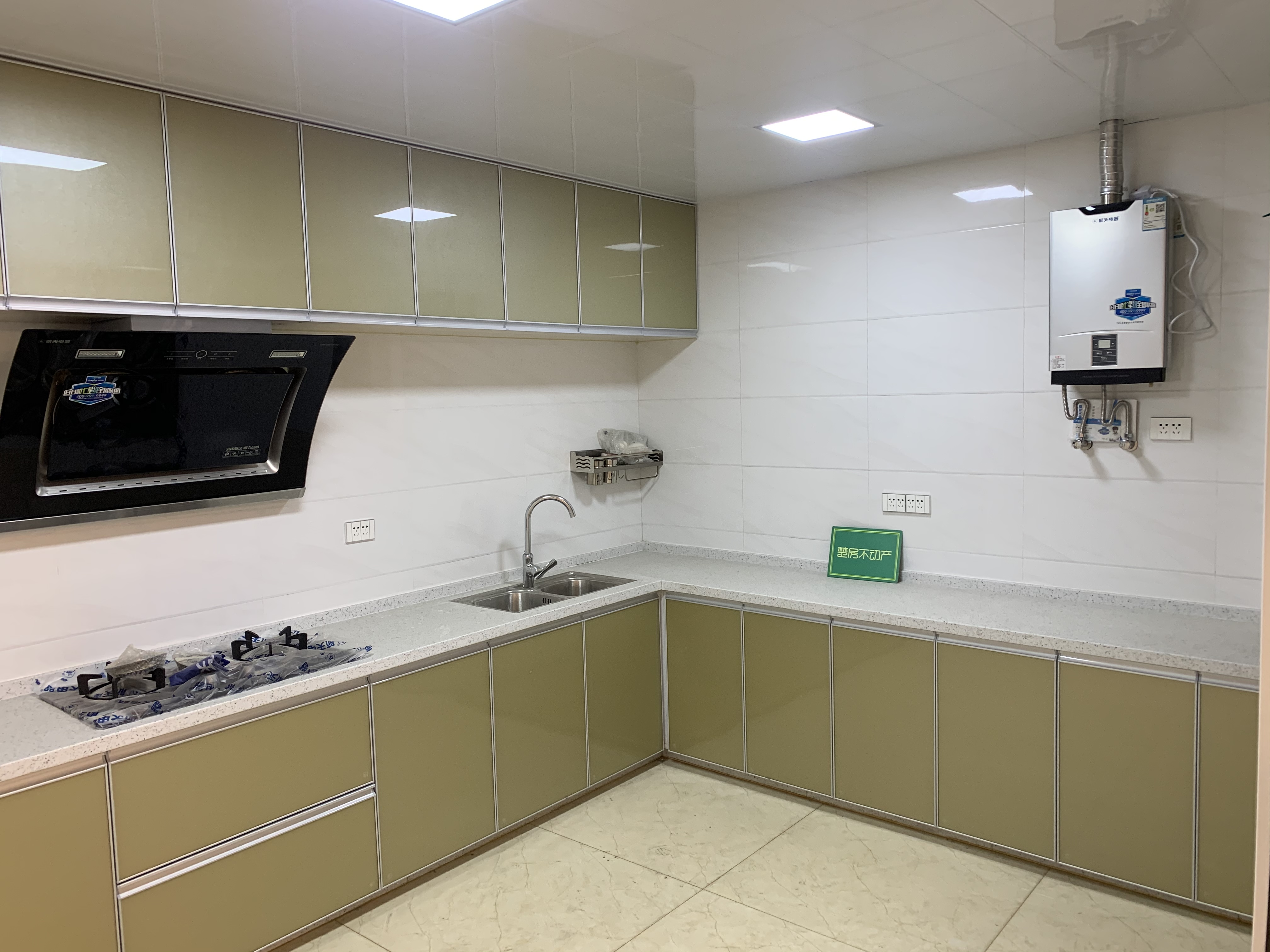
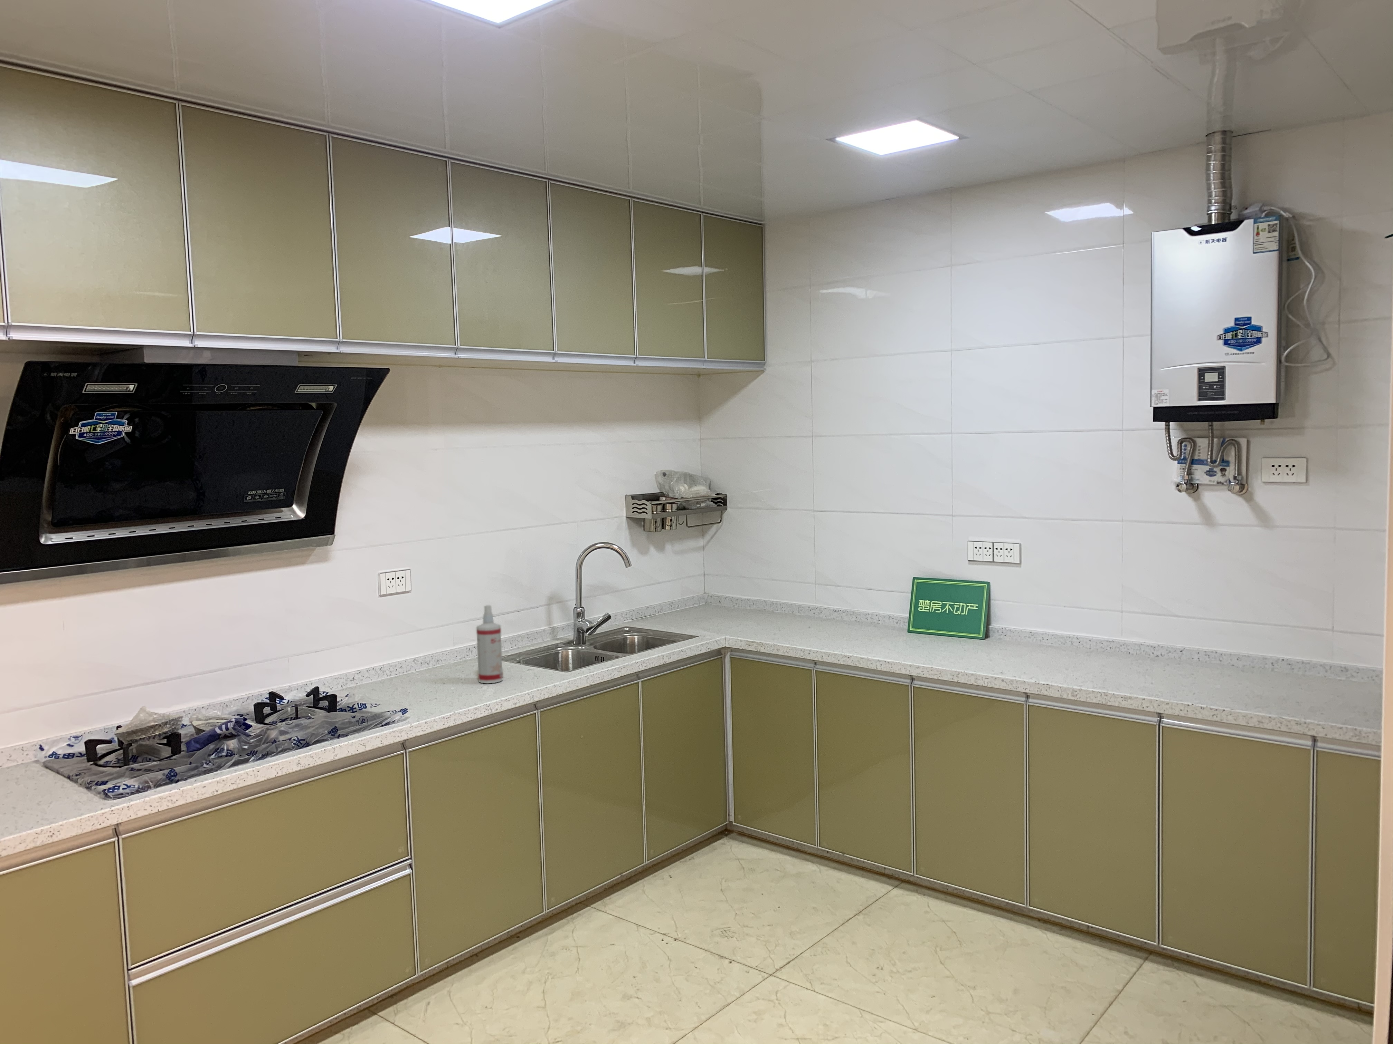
+ spray bottle [476,605,503,683]
